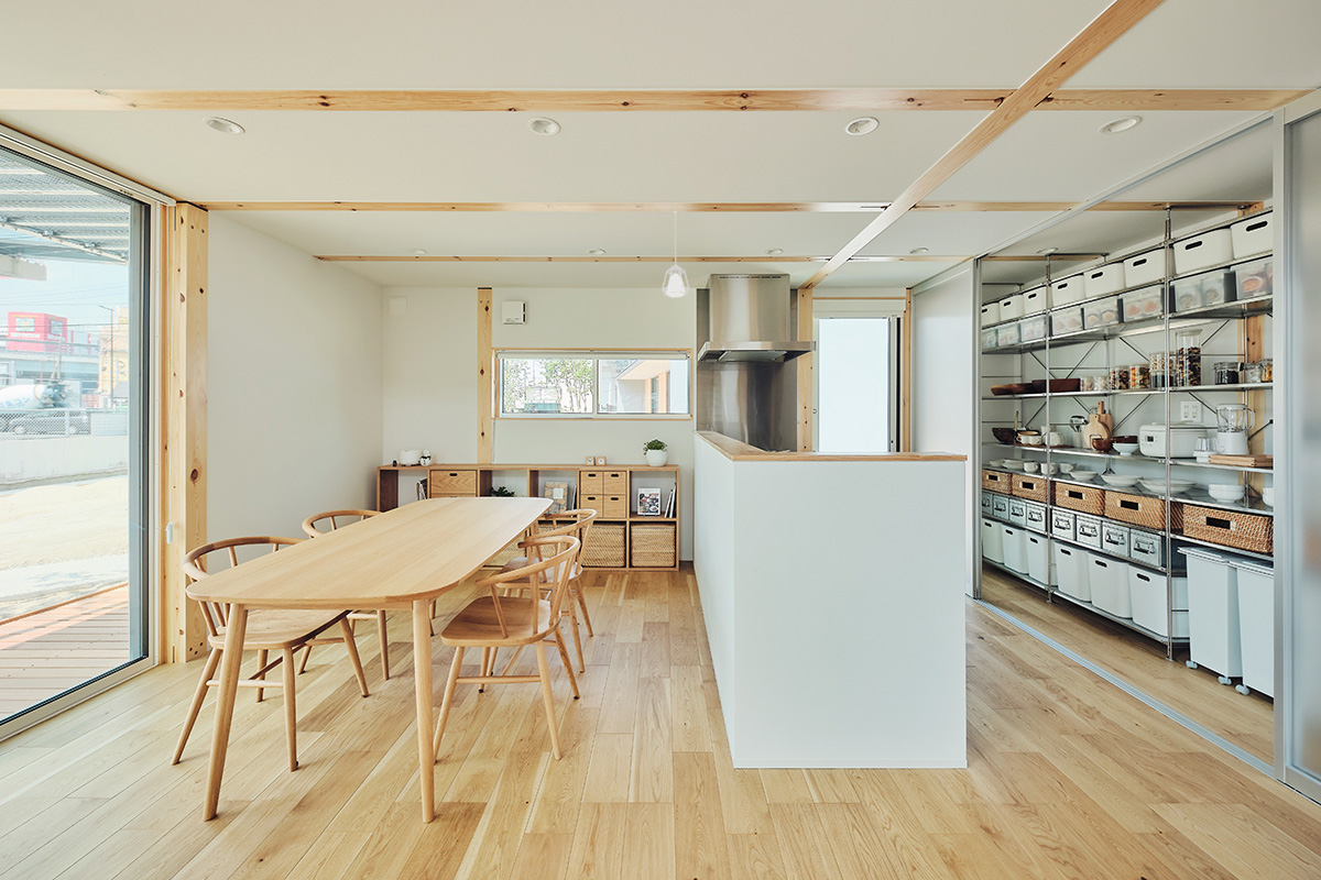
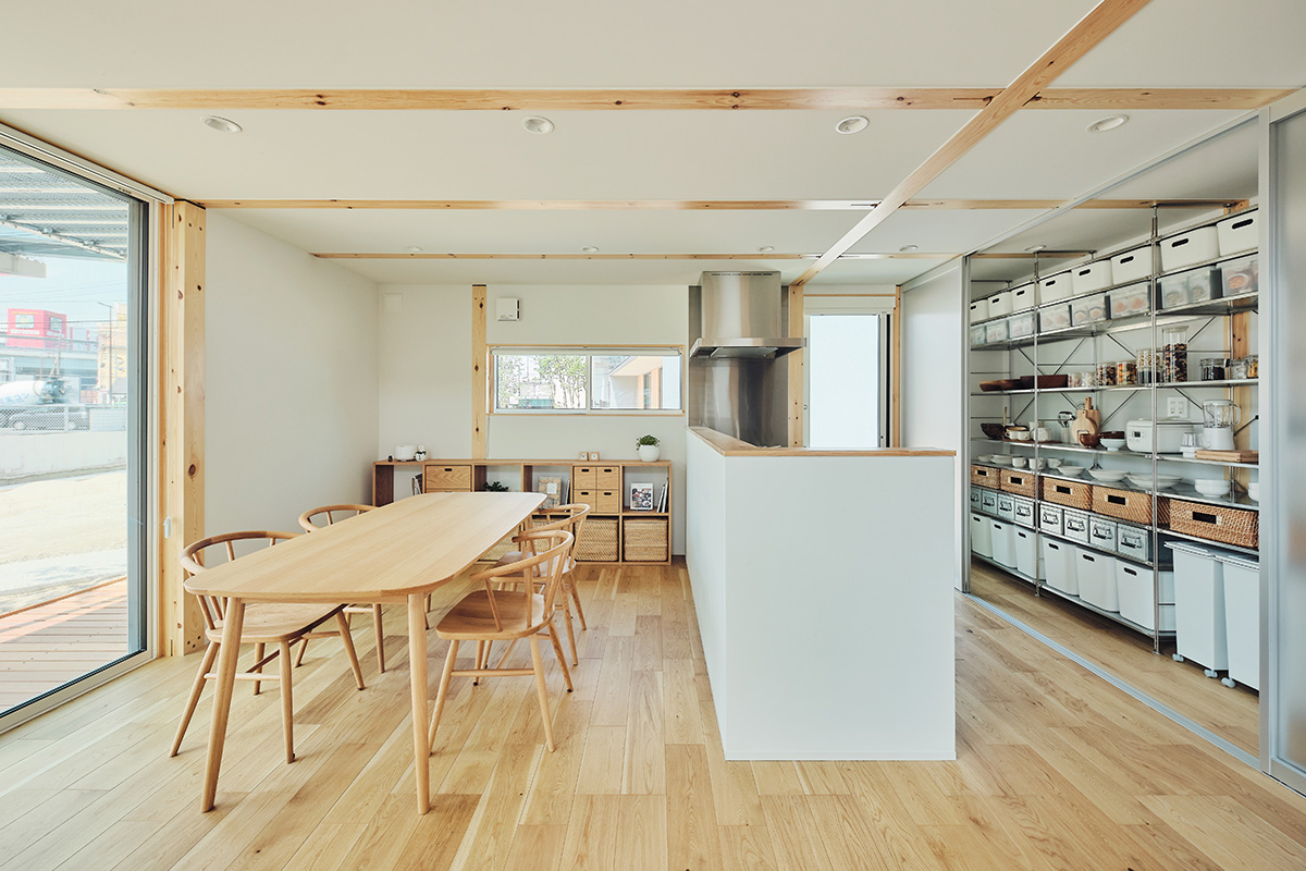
- pendant lamp [660,209,690,299]
